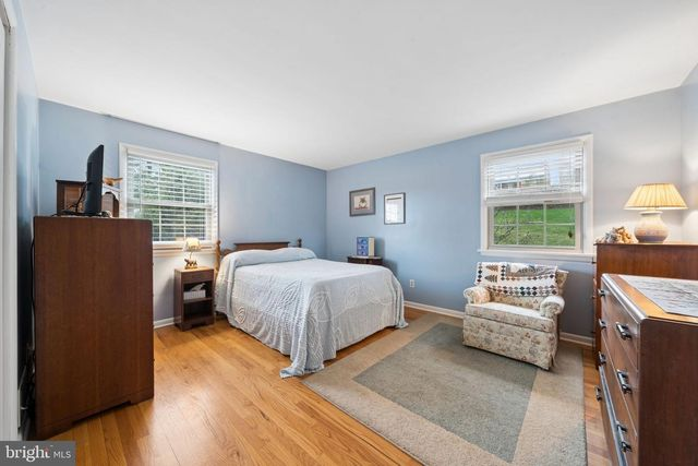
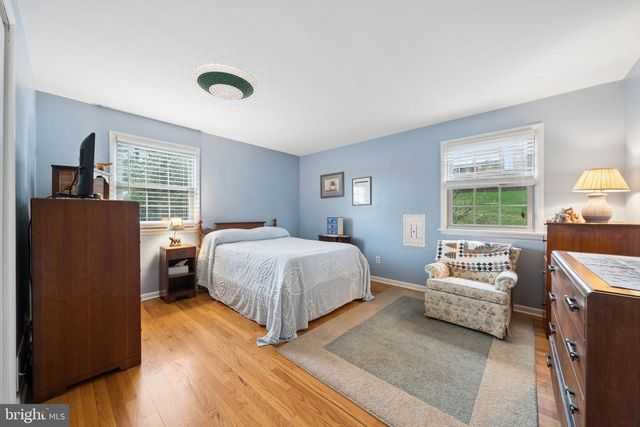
+ wall art [402,214,426,248]
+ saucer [191,62,259,101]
